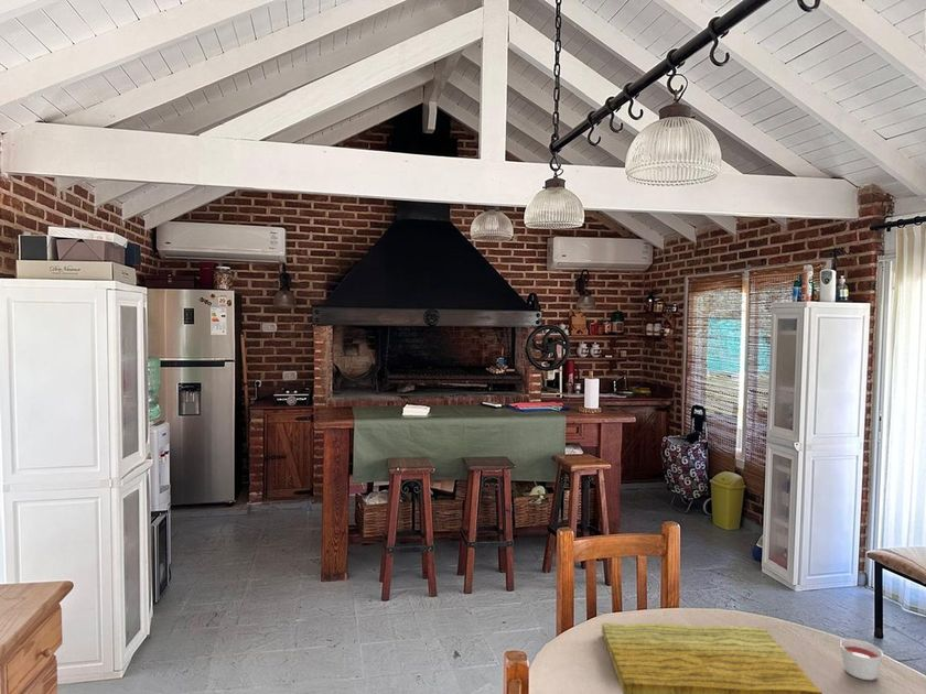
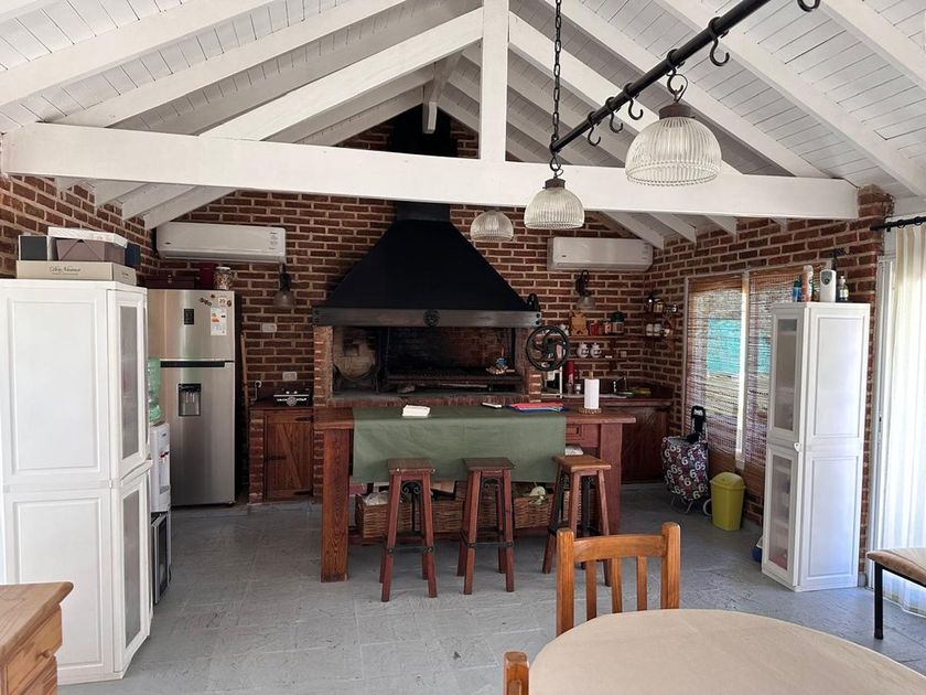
- cutting board [601,621,823,694]
- candle [839,638,884,681]
